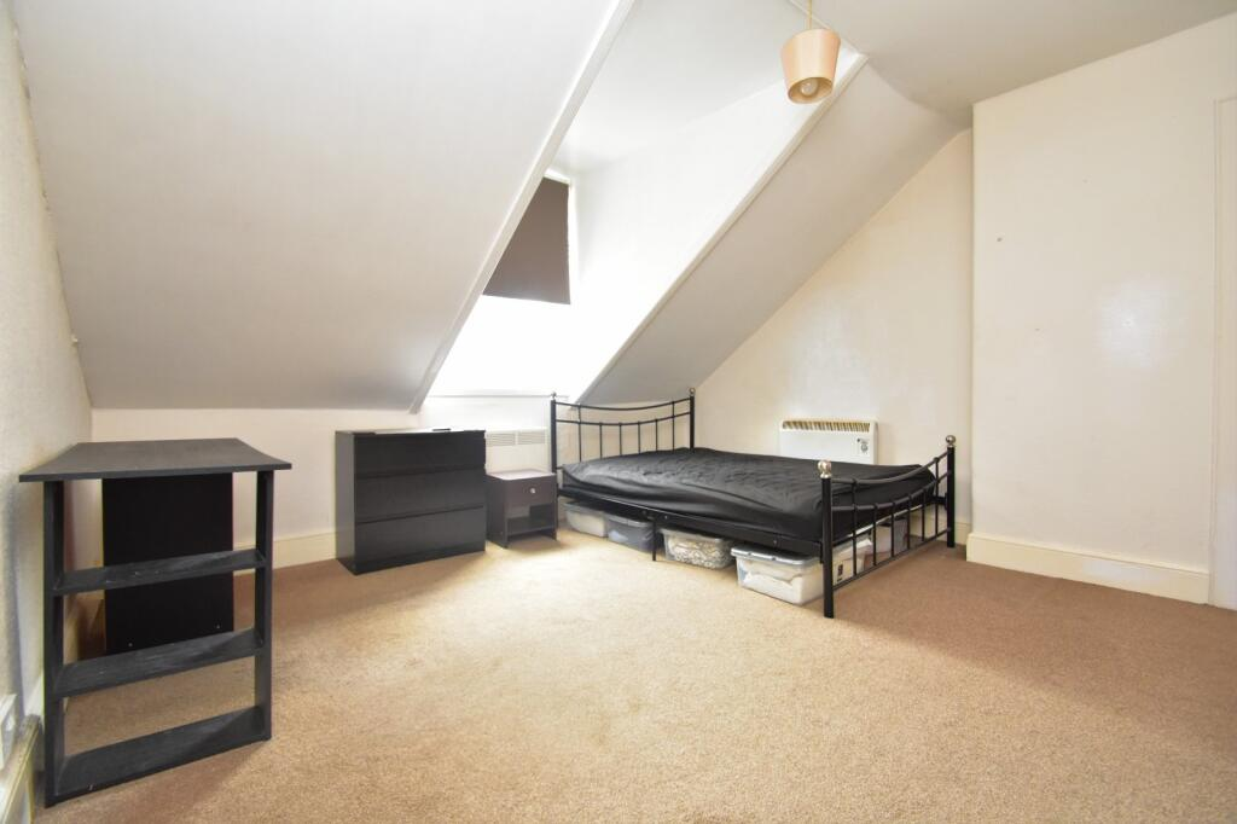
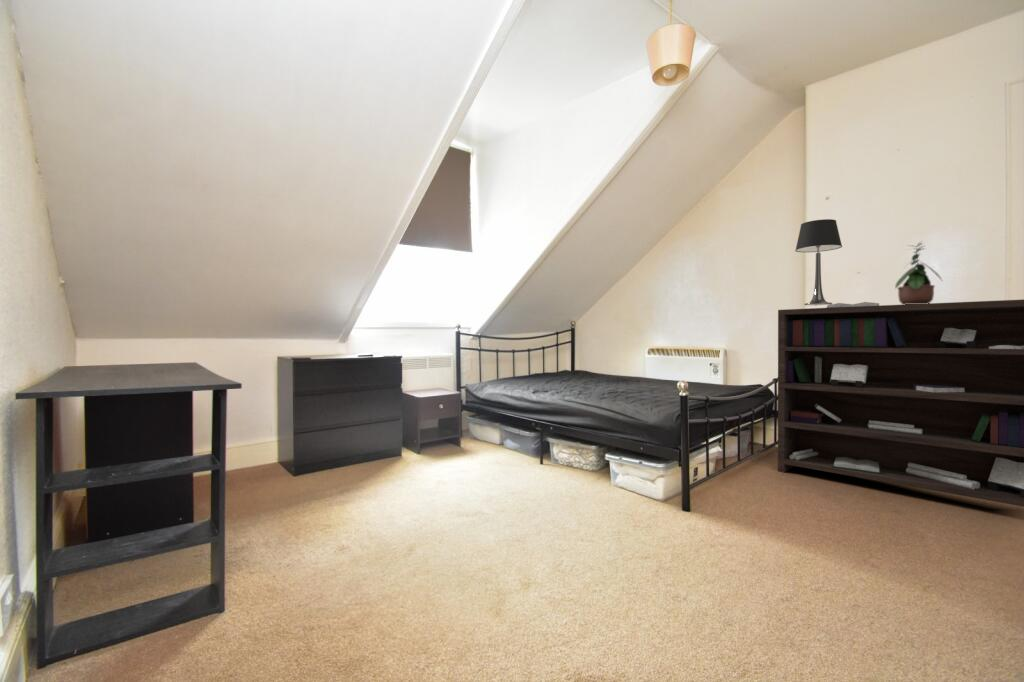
+ table lamp [794,218,843,307]
+ bookshelf [777,298,1024,508]
+ potted plant [894,240,943,305]
